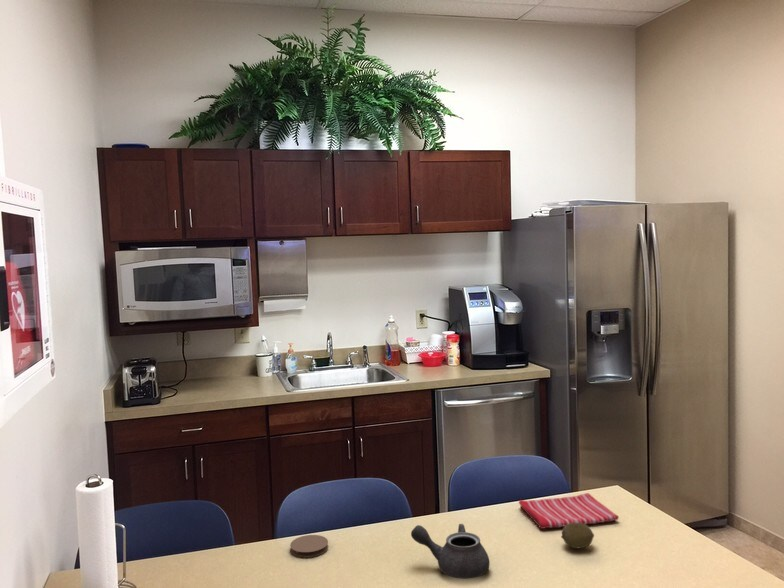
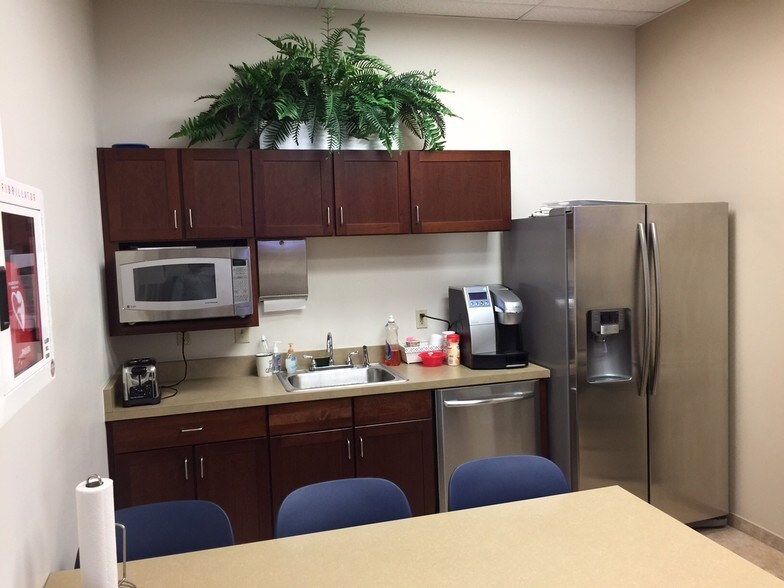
- coaster [289,534,329,558]
- fruit [560,523,595,550]
- teapot [410,523,491,580]
- dish towel [518,492,620,530]
